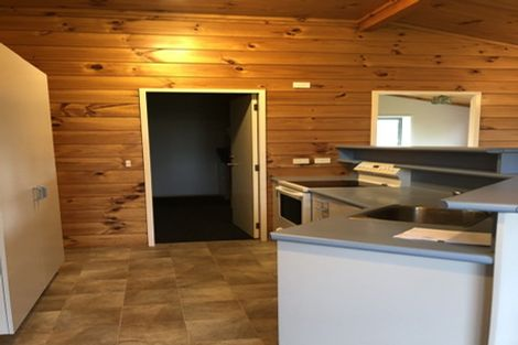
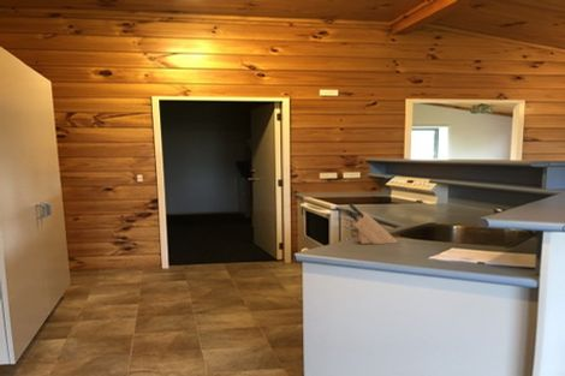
+ knife block [345,202,399,245]
